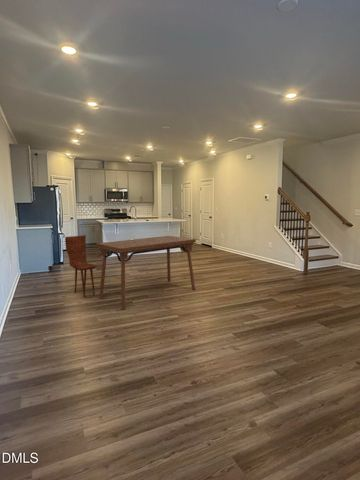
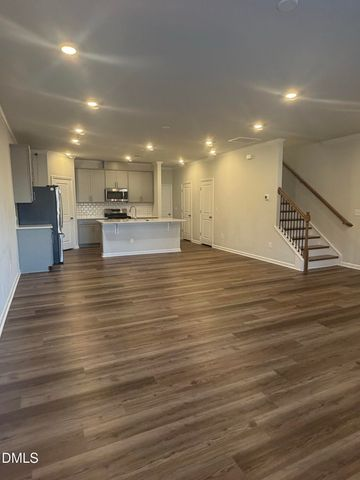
- dining table [95,235,197,311]
- dining chair [64,234,98,298]
